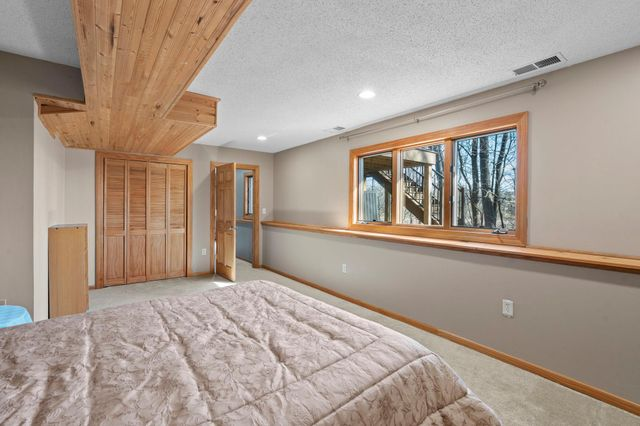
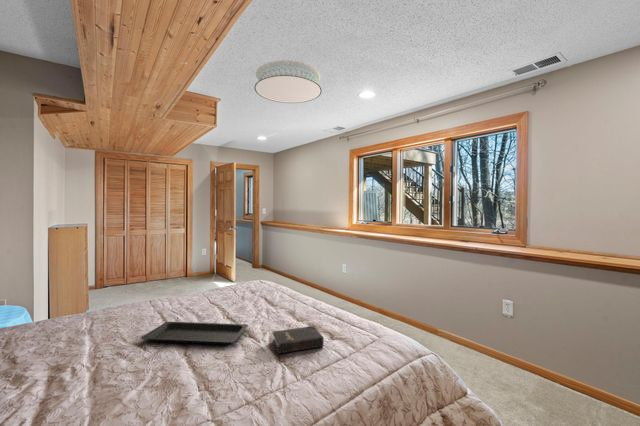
+ ceiling light [254,60,323,104]
+ serving tray [140,321,249,346]
+ hardback book [271,325,325,355]
